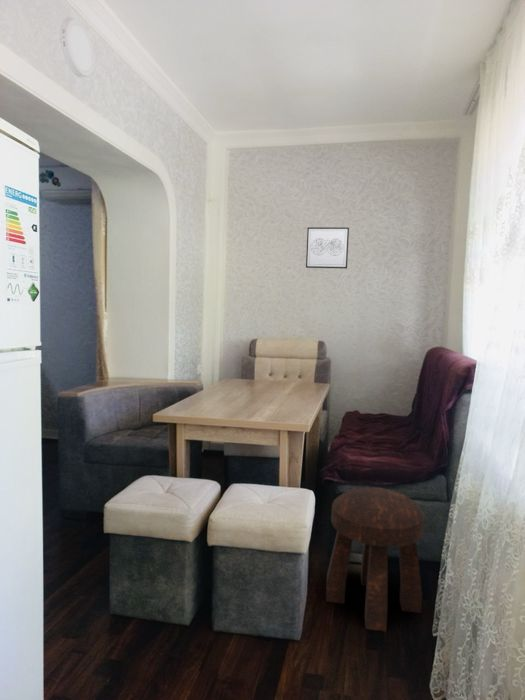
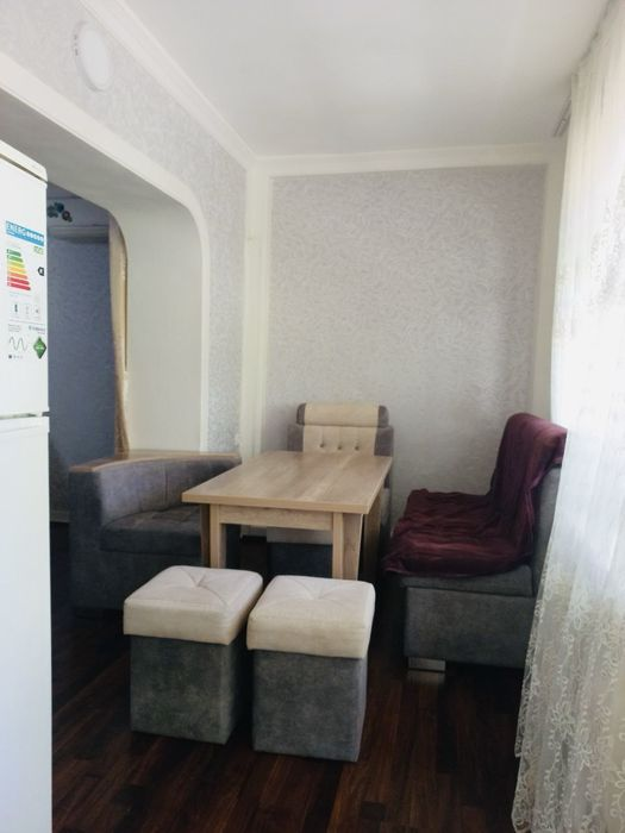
- stool [325,486,425,632]
- wall art [305,226,350,270]
